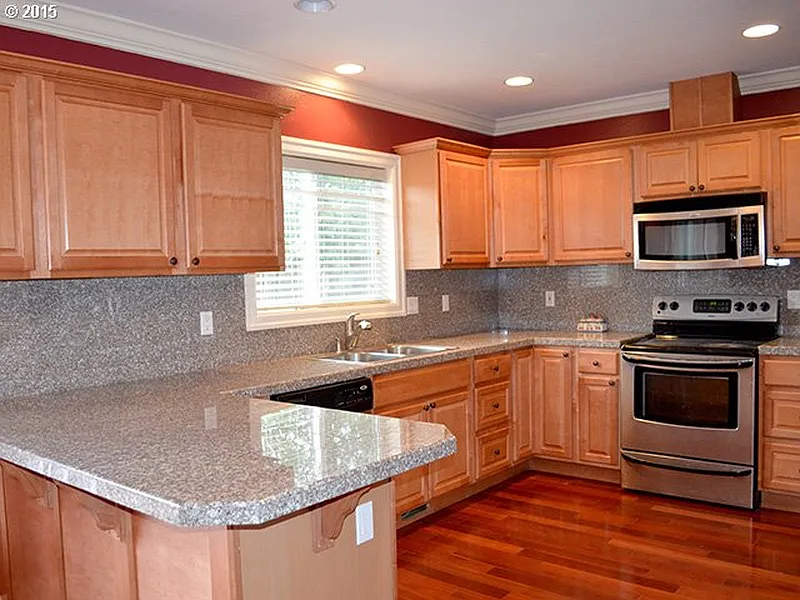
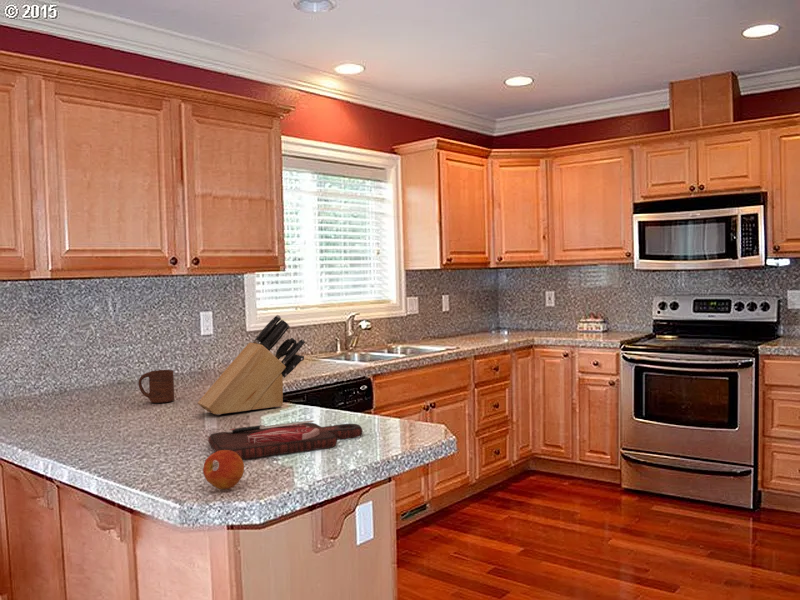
+ fruit [202,450,245,490]
+ cup [138,369,175,404]
+ cutting board [207,420,364,460]
+ knife block [197,314,306,416]
